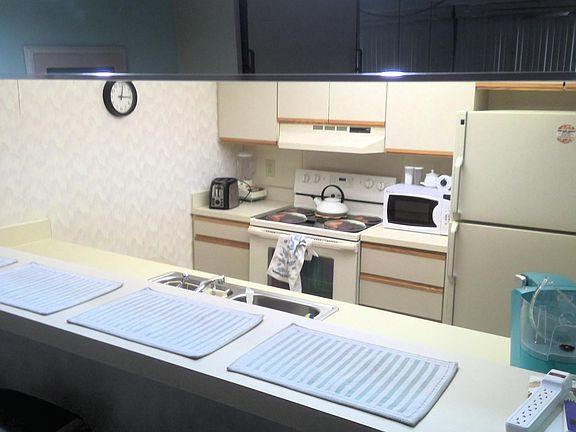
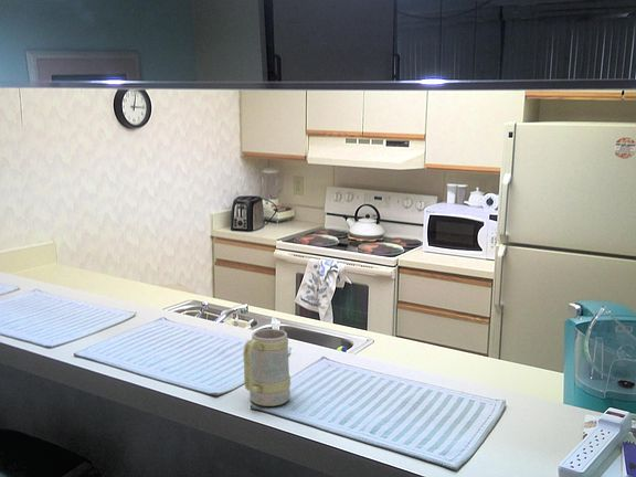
+ mug [242,328,292,407]
